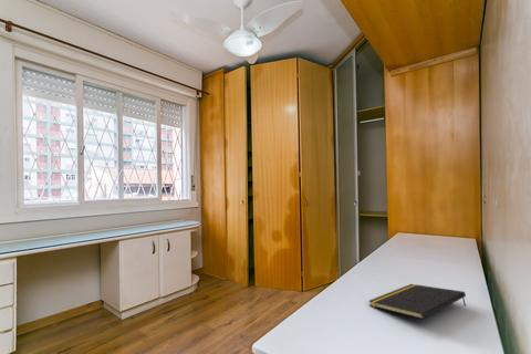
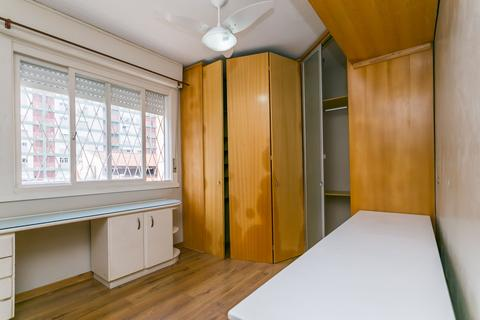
- notepad [367,283,467,321]
